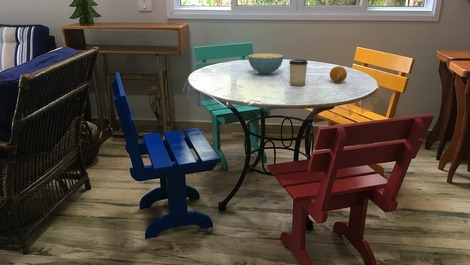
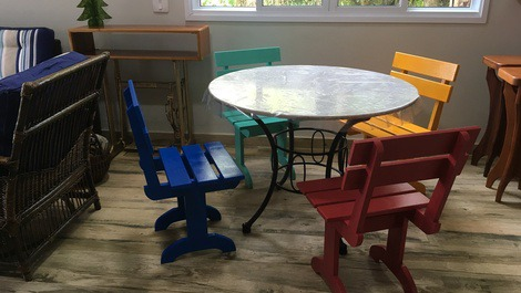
- cereal bowl [247,53,284,75]
- cup [288,58,309,87]
- fruit [329,65,348,83]
